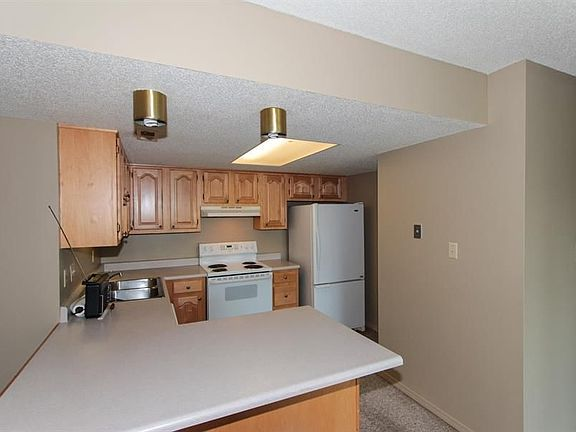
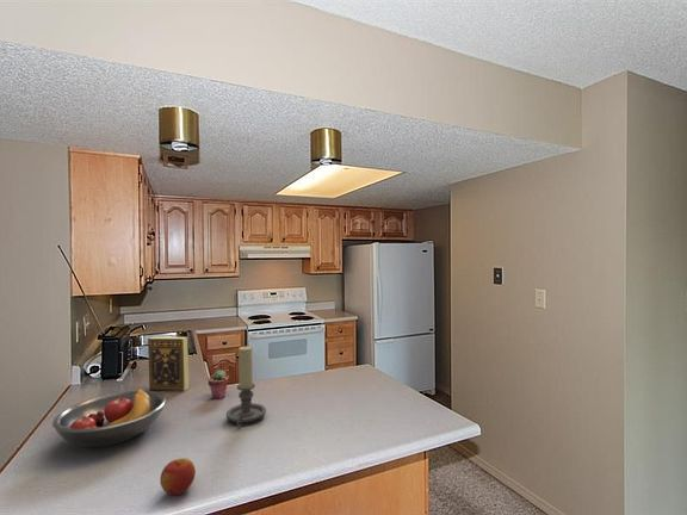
+ fruit bowl [51,386,167,448]
+ apple [159,457,197,496]
+ book [147,336,190,392]
+ candle holder [225,345,267,429]
+ potted succulent [206,368,230,399]
